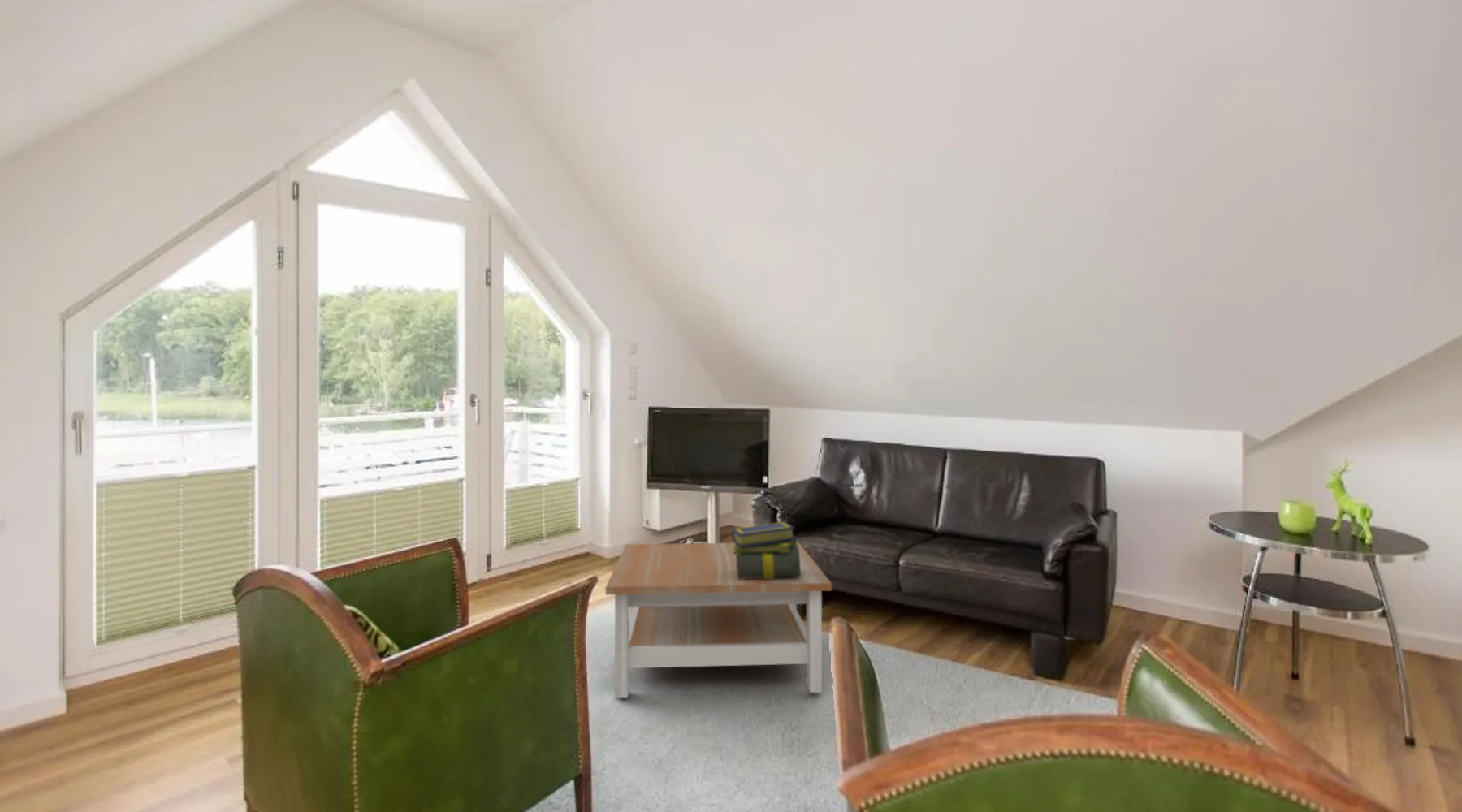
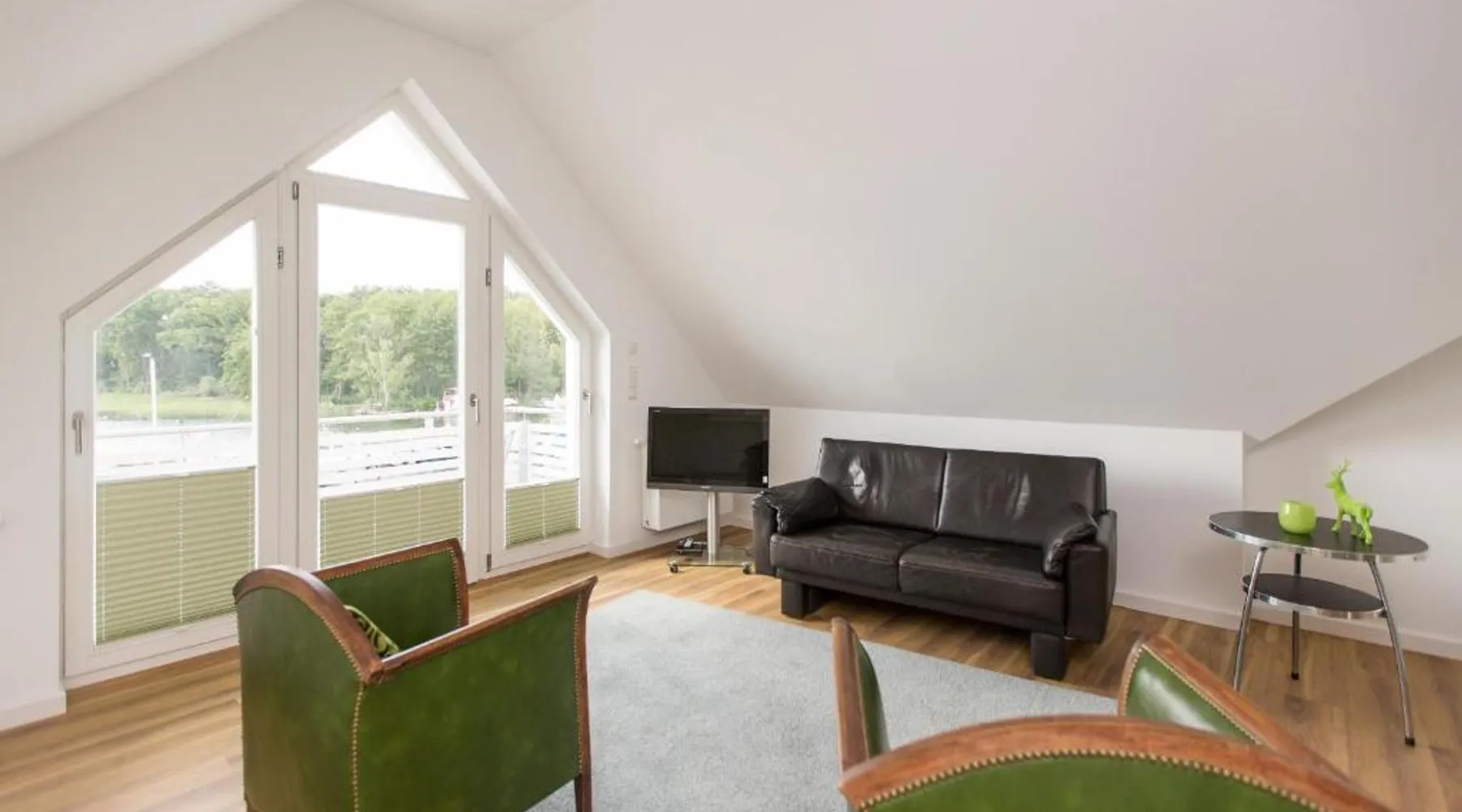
- stack of books [731,521,801,579]
- coffee table [605,541,833,698]
